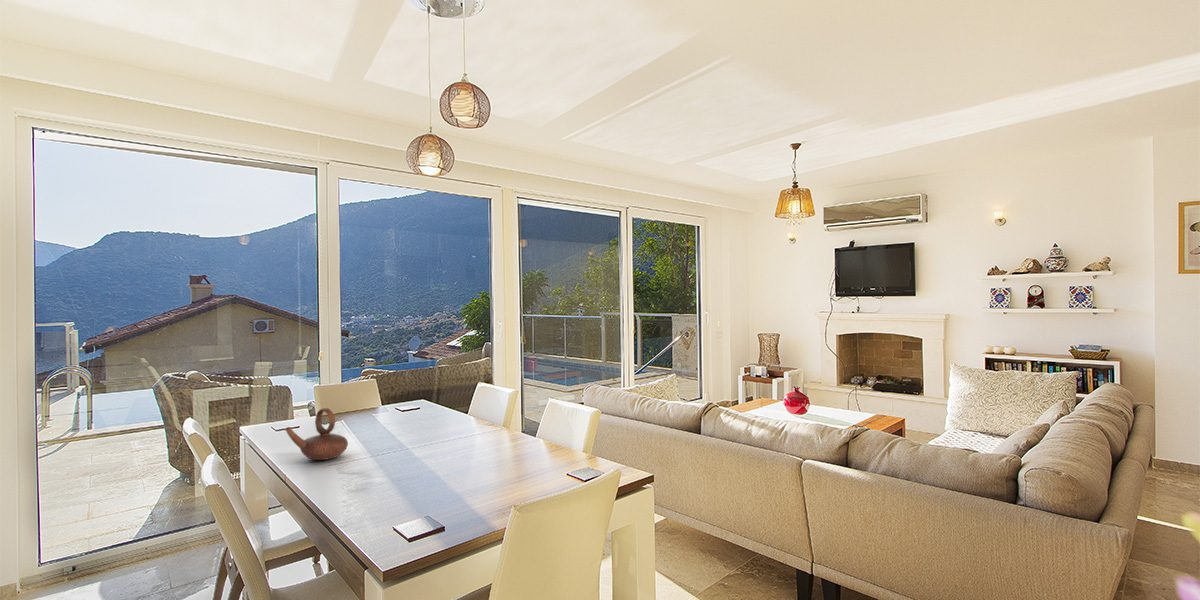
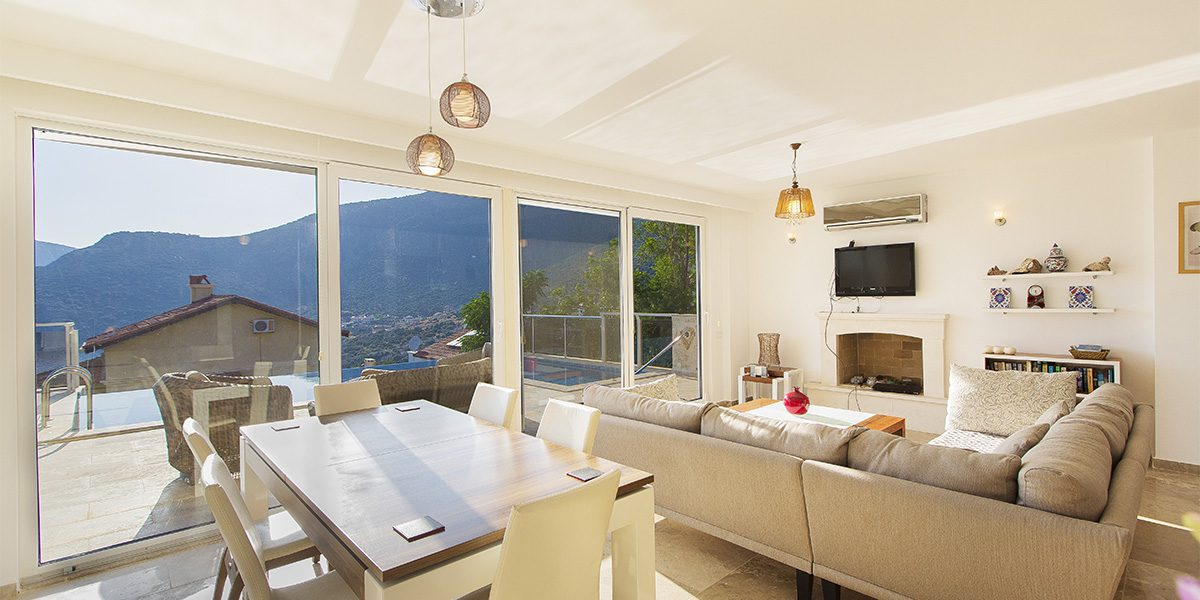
- teapot [284,407,349,461]
